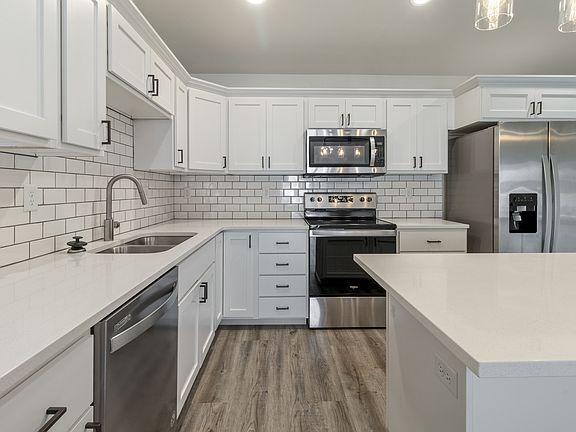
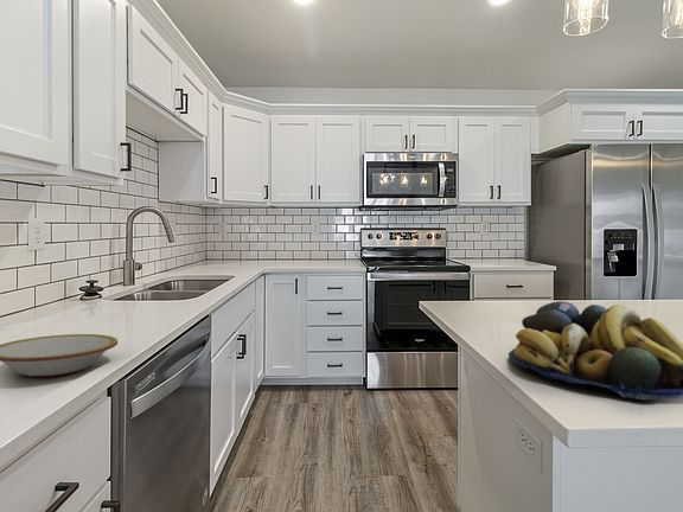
+ bowl [0,333,119,378]
+ fruit bowl [508,300,683,401]
